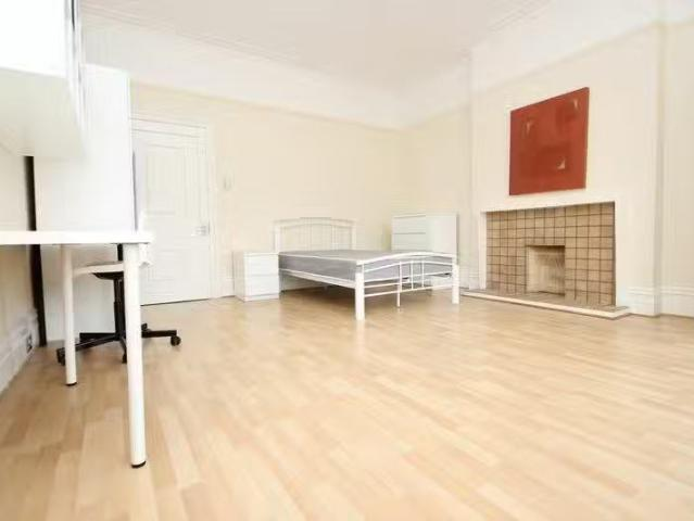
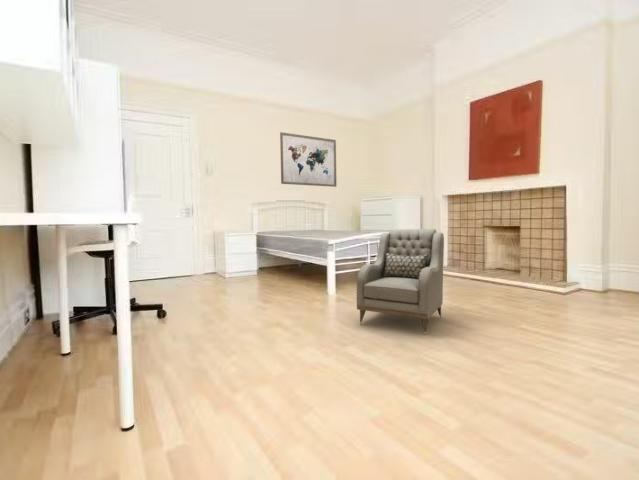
+ armchair [356,228,445,336]
+ wall art [279,131,338,188]
